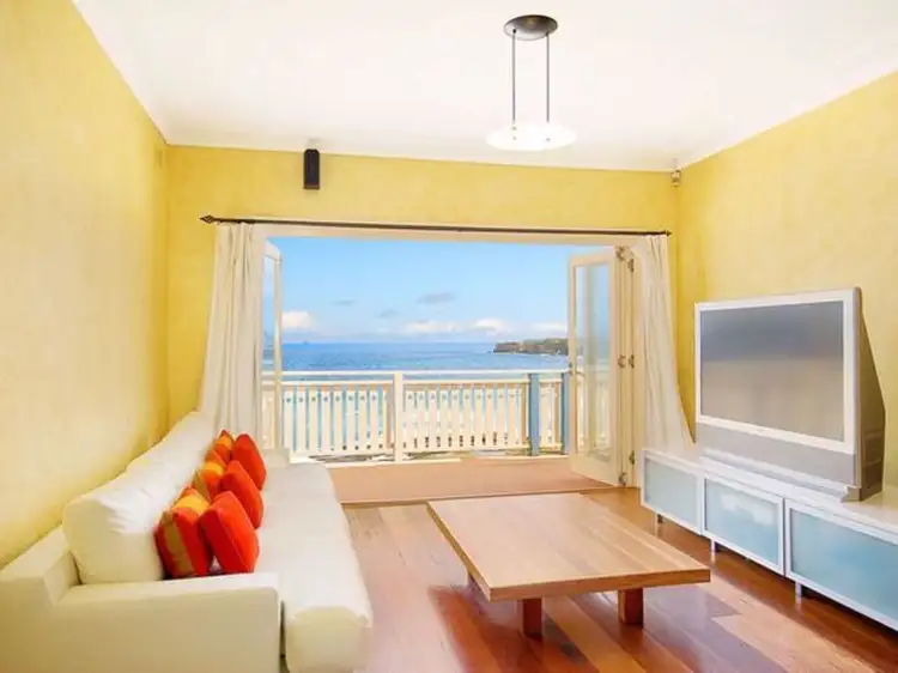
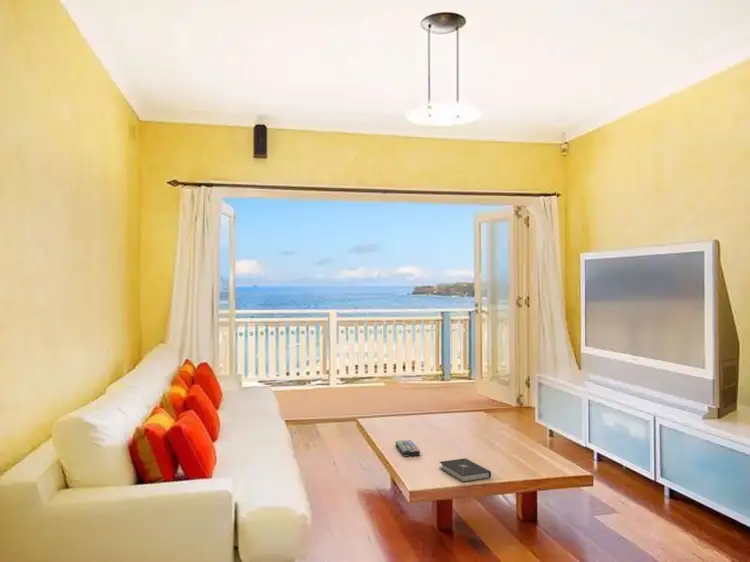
+ remote control [395,439,421,457]
+ book [438,457,492,483]
